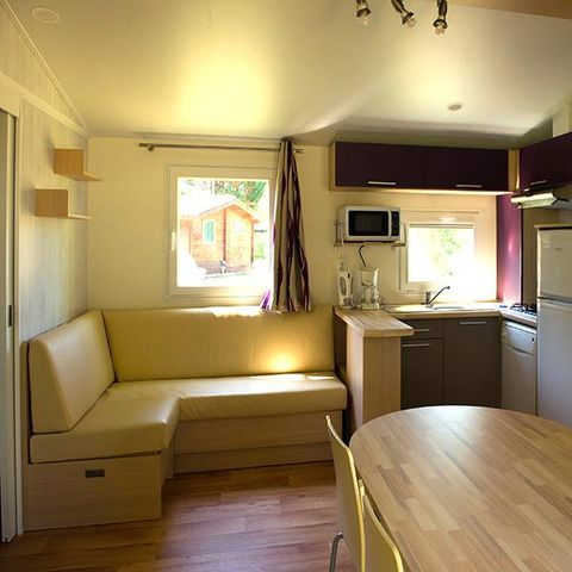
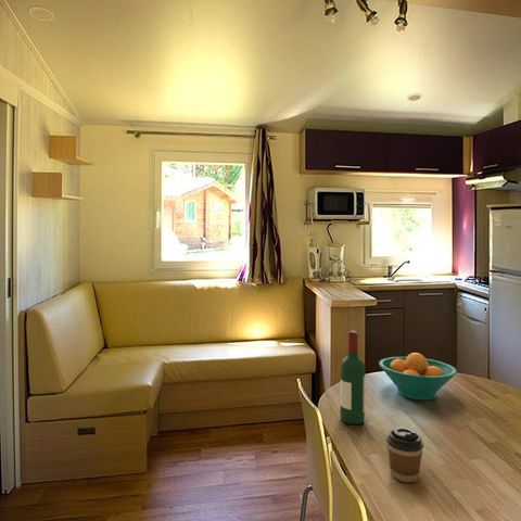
+ fruit bowl [378,352,458,402]
+ wine bottle [339,330,366,425]
+ coffee cup [385,427,424,483]
